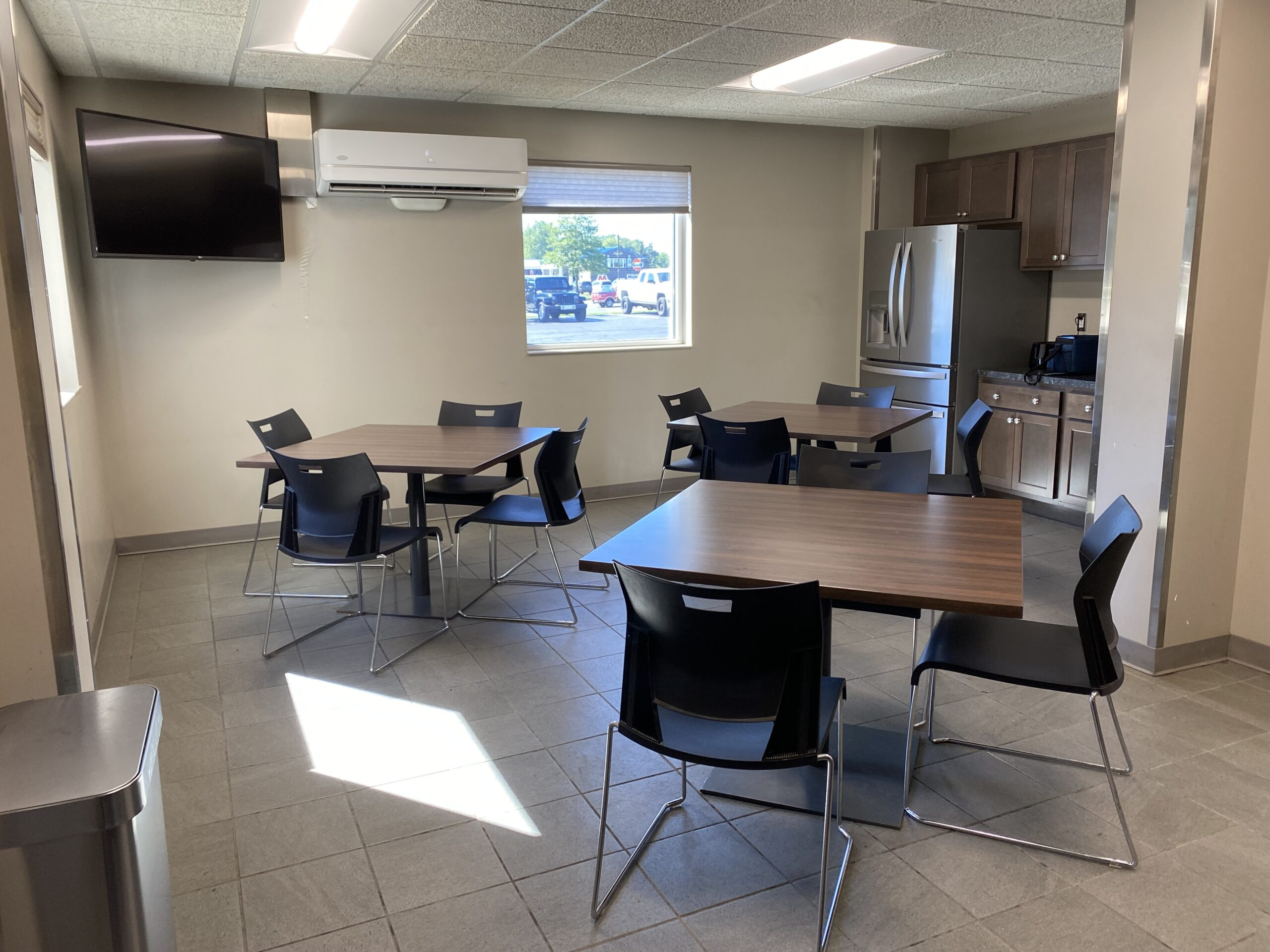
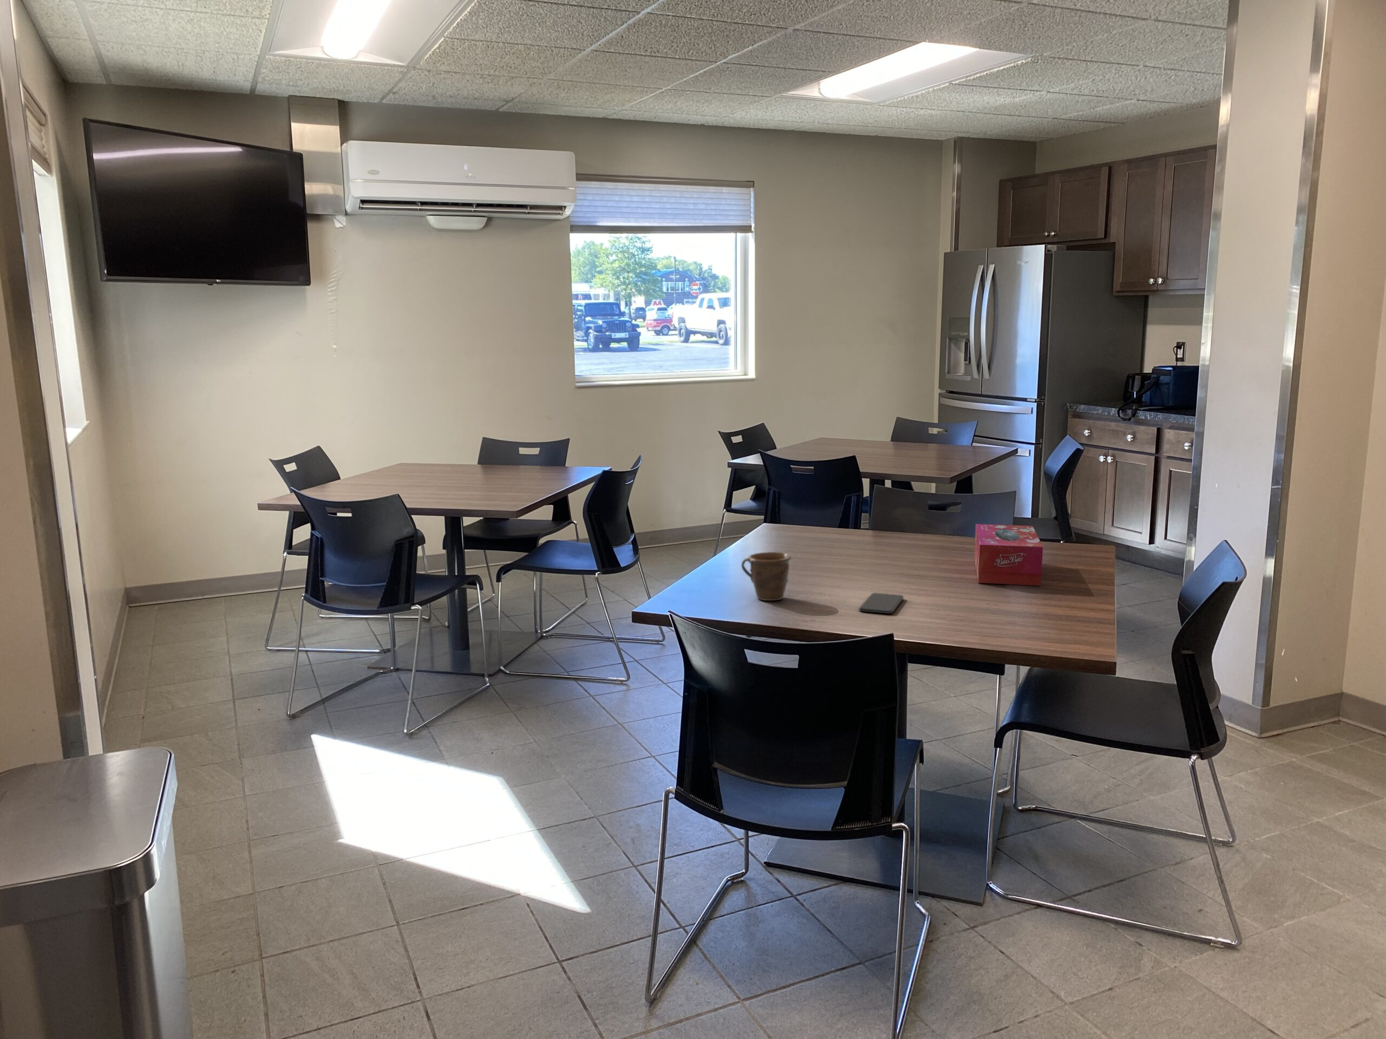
+ tissue box [973,523,1043,586]
+ smartphone [858,592,904,614]
+ mug [741,551,792,601]
